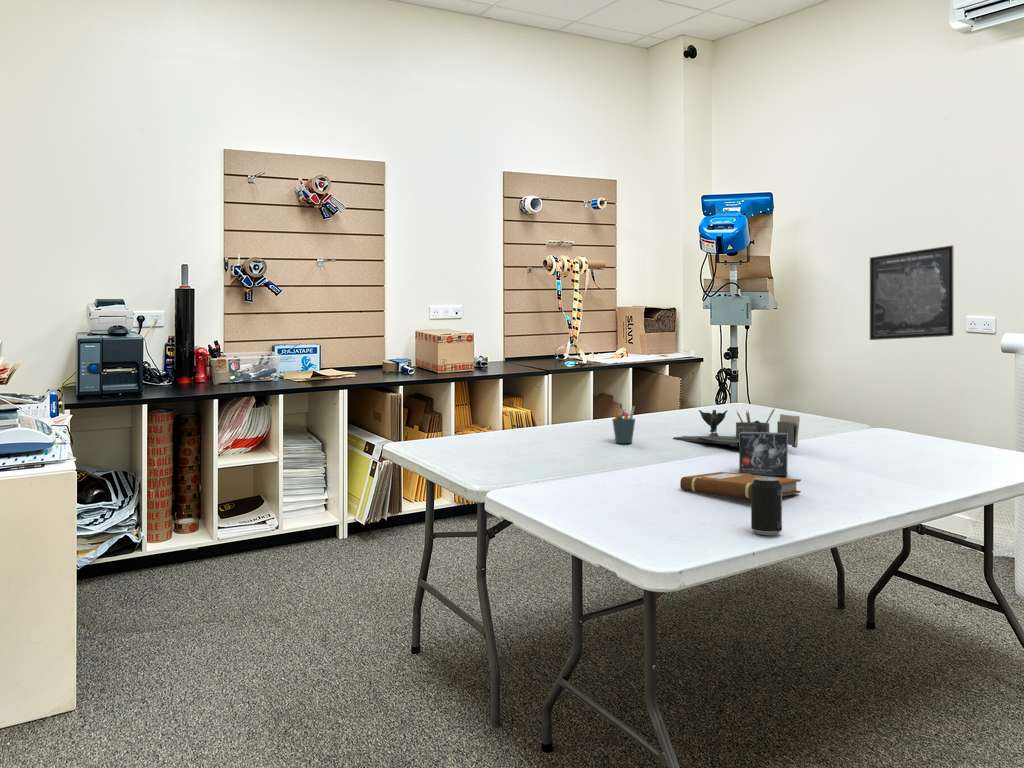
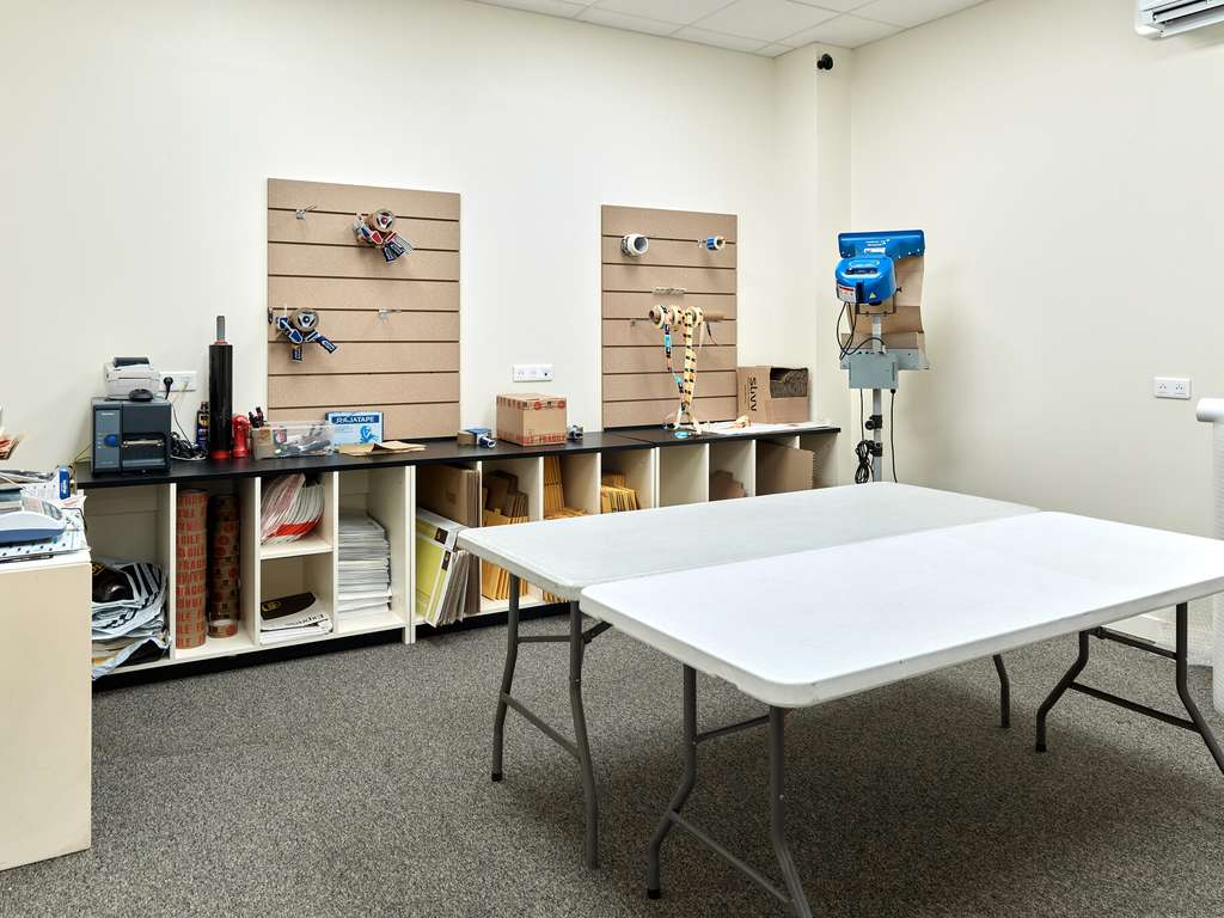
- notebook [679,471,802,499]
- pen holder [611,405,636,444]
- desk organizer [672,407,801,448]
- wall art [869,244,954,341]
- small box [738,432,789,477]
- beverage can [750,476,783,536]
